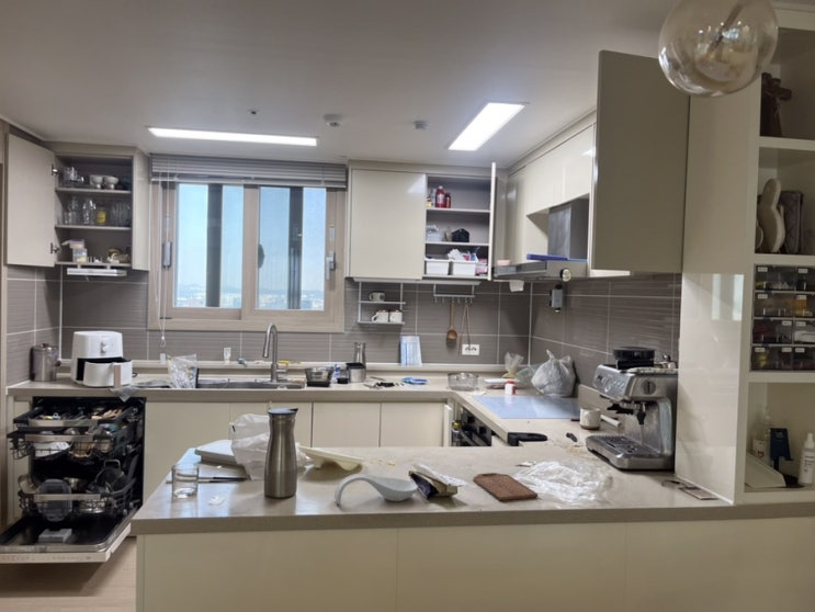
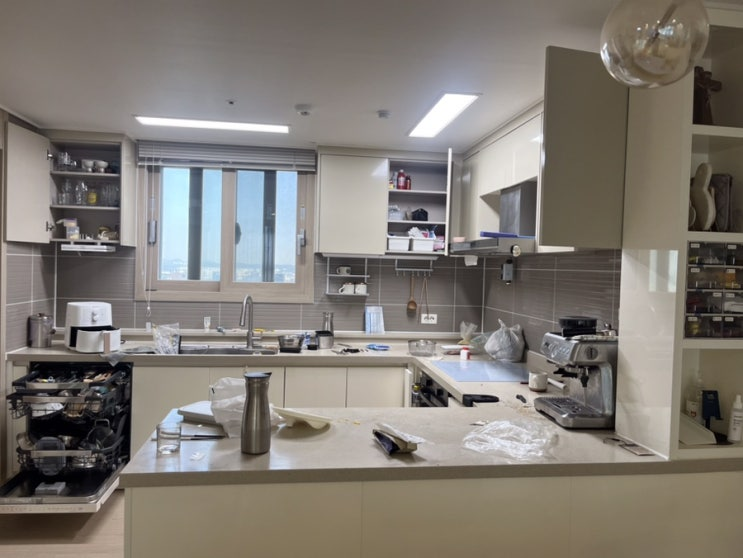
- cutting board [472,472,539,501]
- spoon rest [333,473,419,505]
